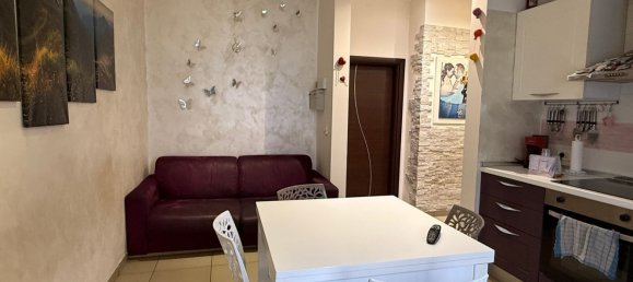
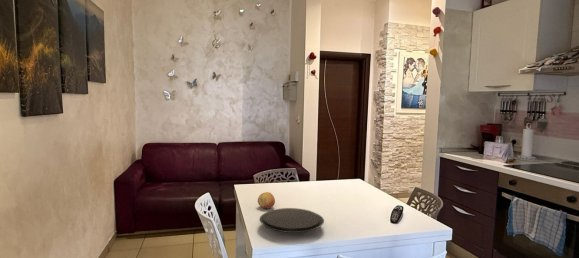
+ plate [258,207,325,234]
+ fruit [257,191,276,210]
